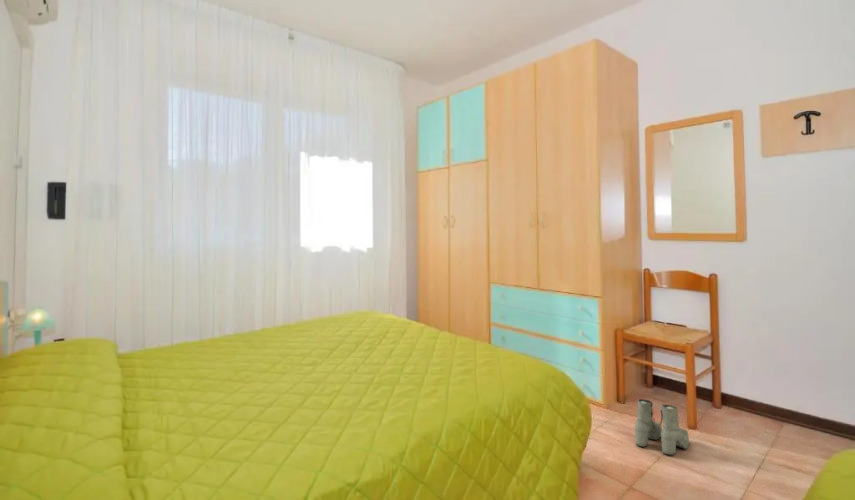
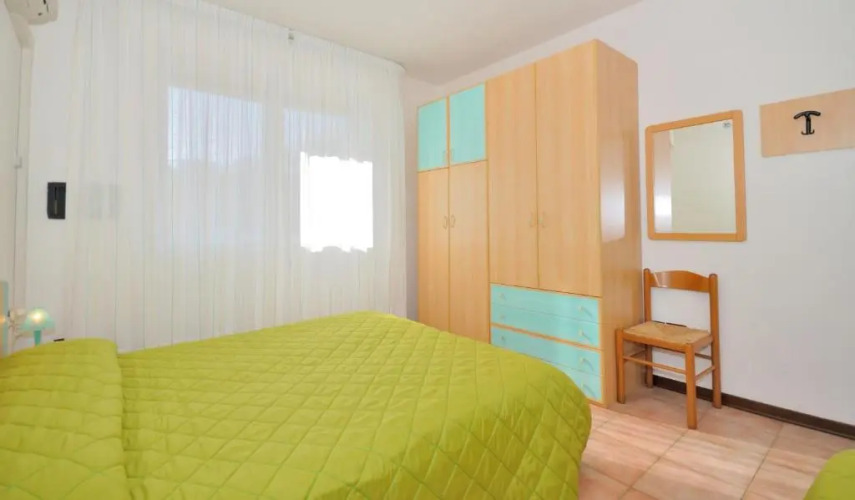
- boots [634,398,690,456]
